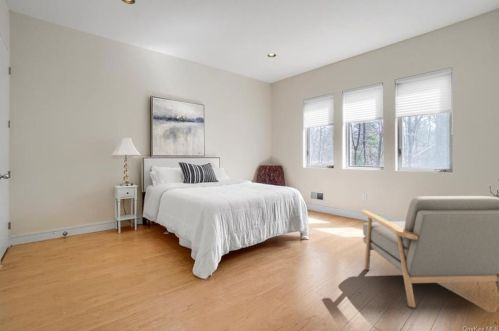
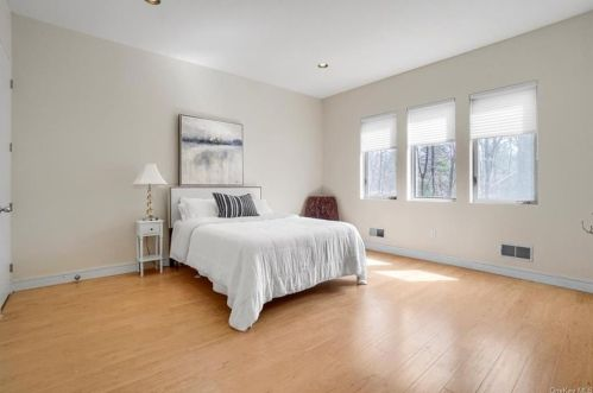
- armchair [360,195,499,308]
